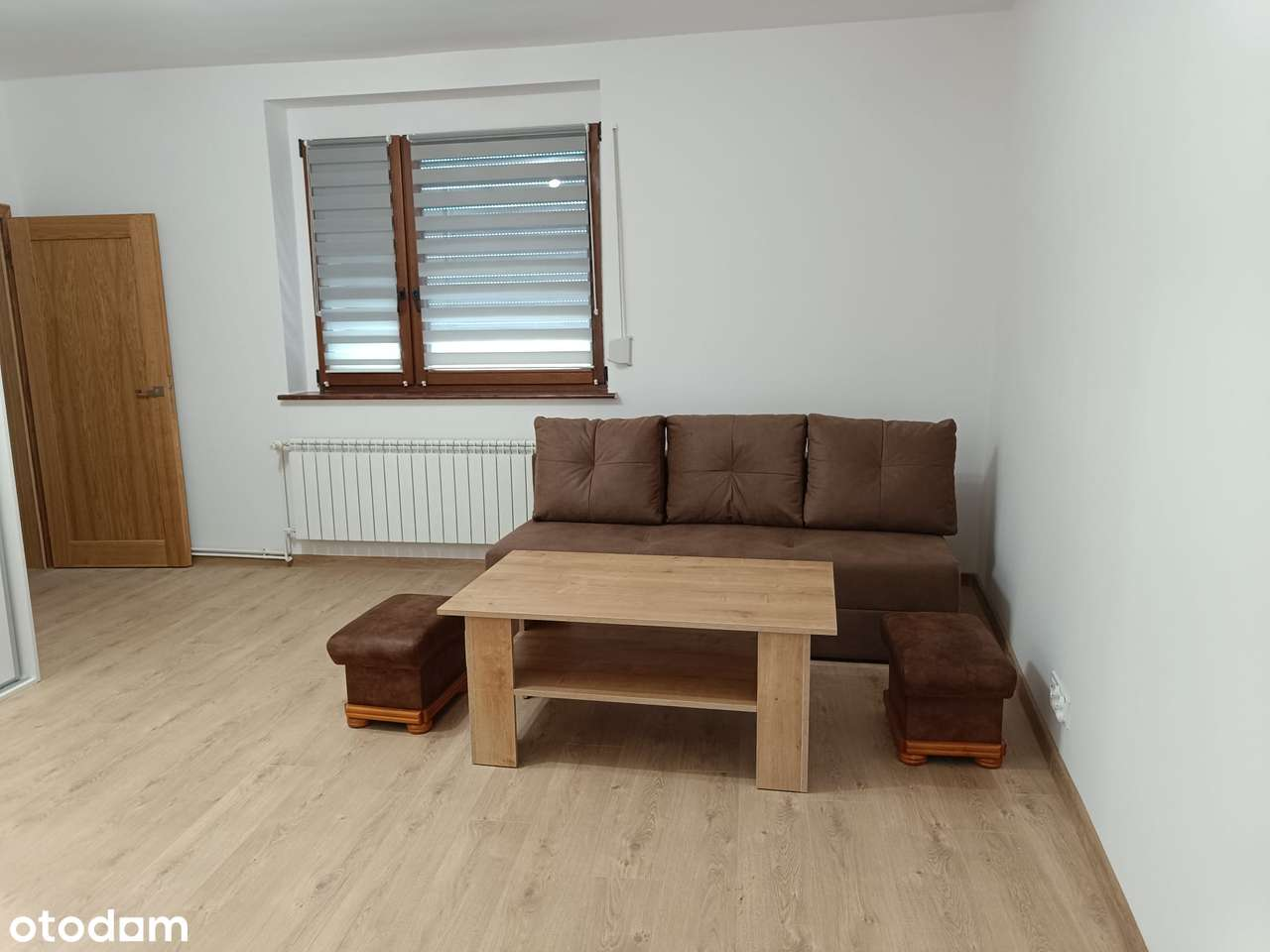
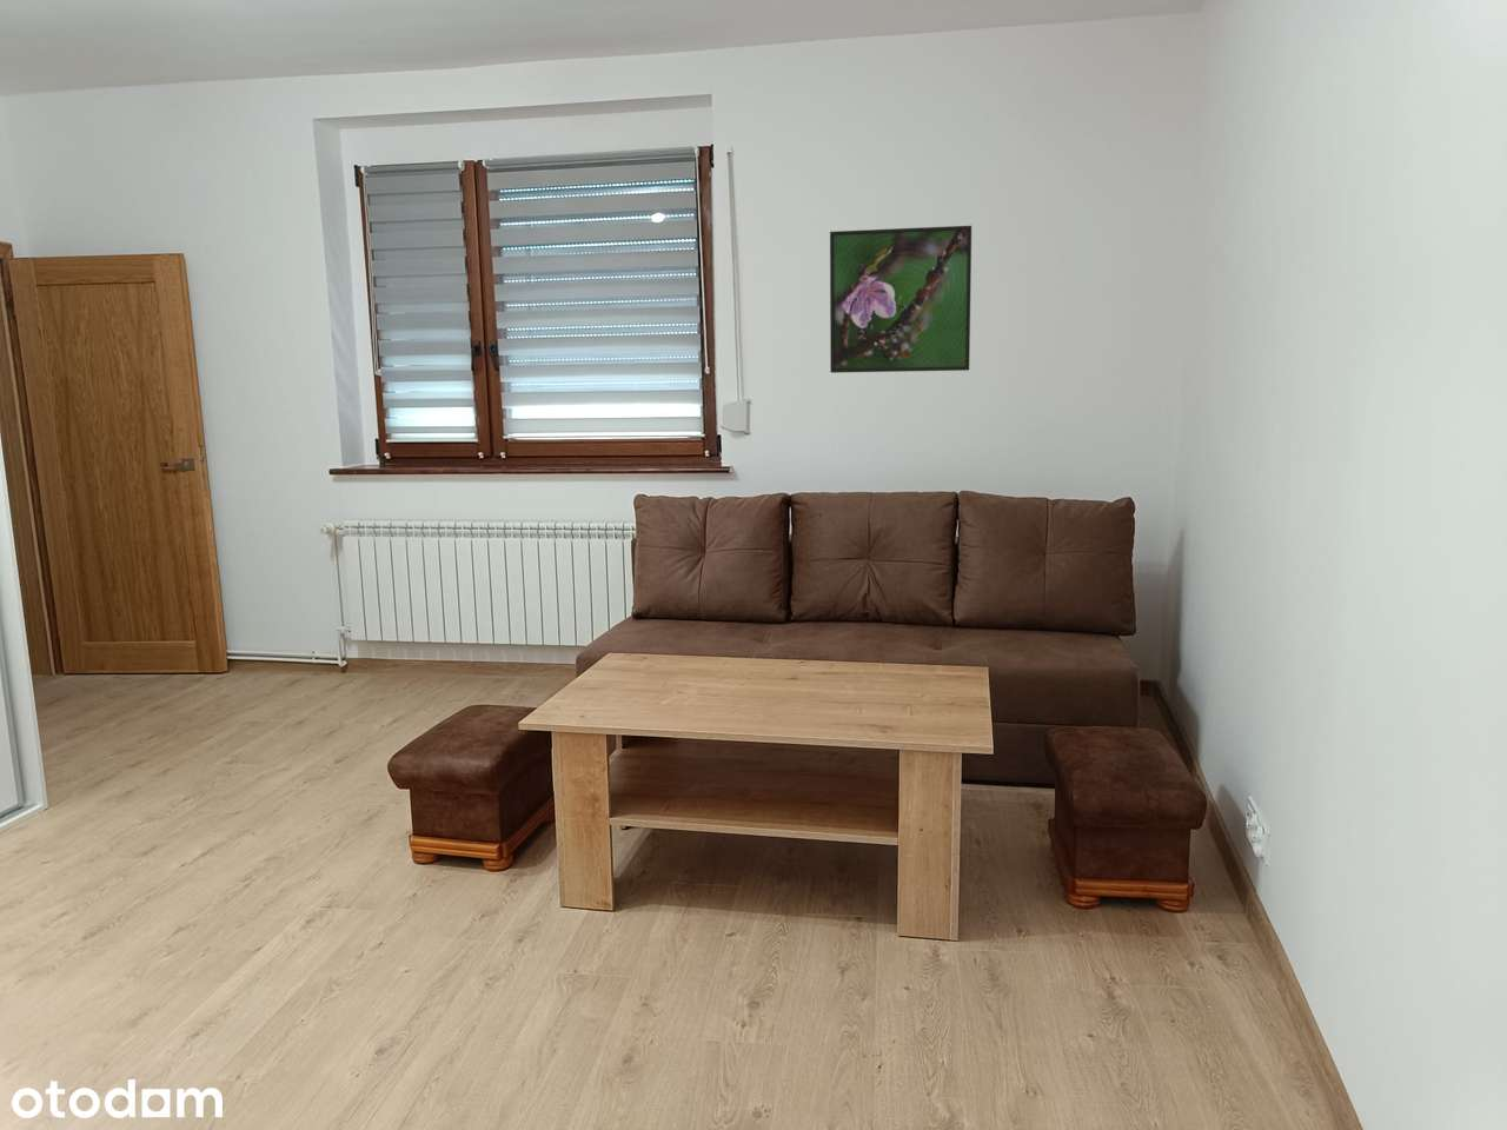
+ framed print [829,224,973,374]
